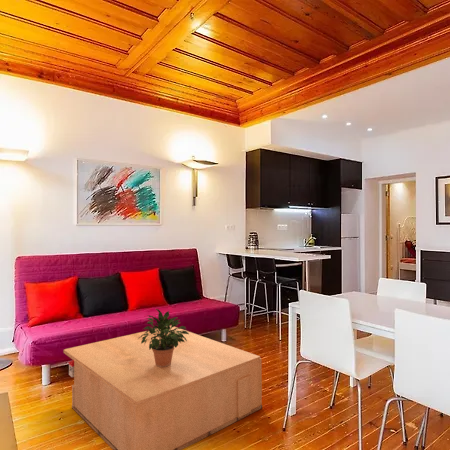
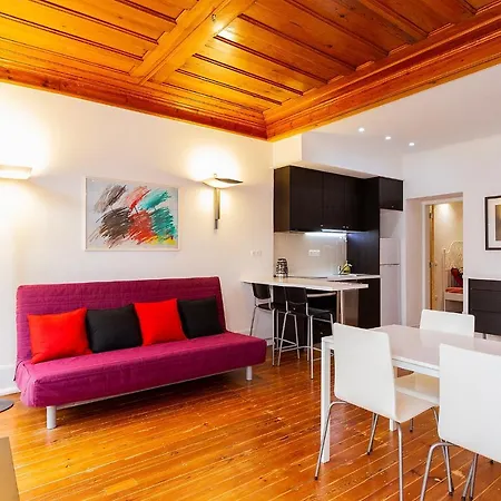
- coffee table [63,325,263,450]
- potted plant [138,308,189,367]
